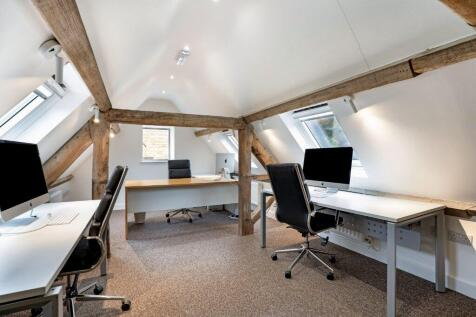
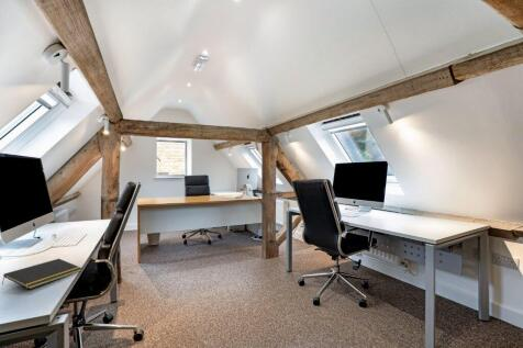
+ notepad [1,258,84,290]
